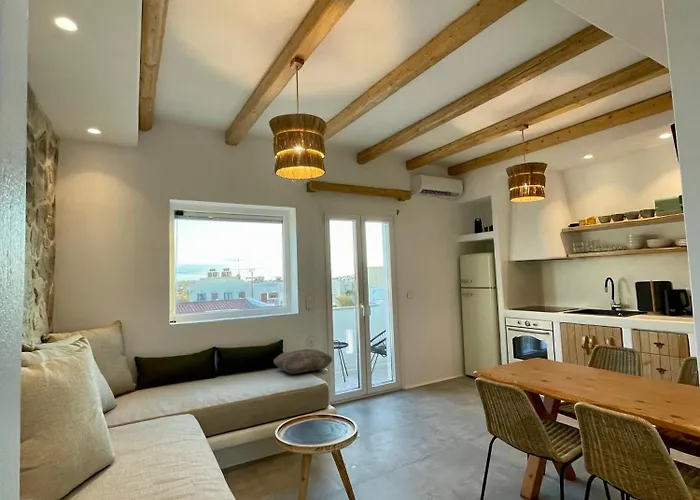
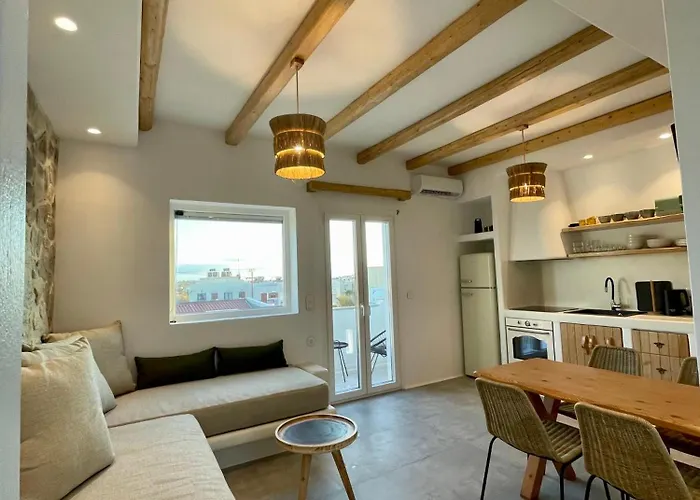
- cushion [273,348,333,375]
